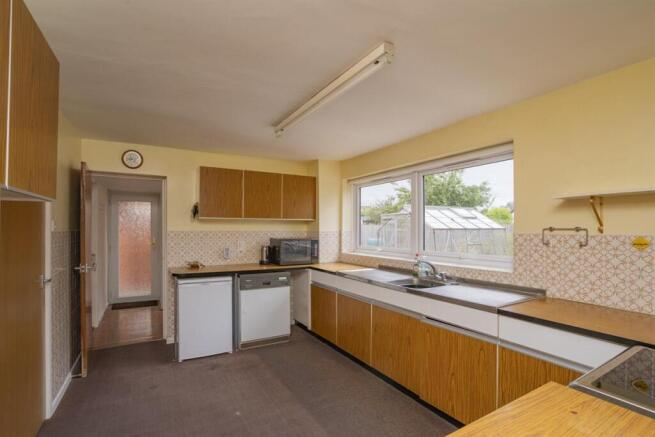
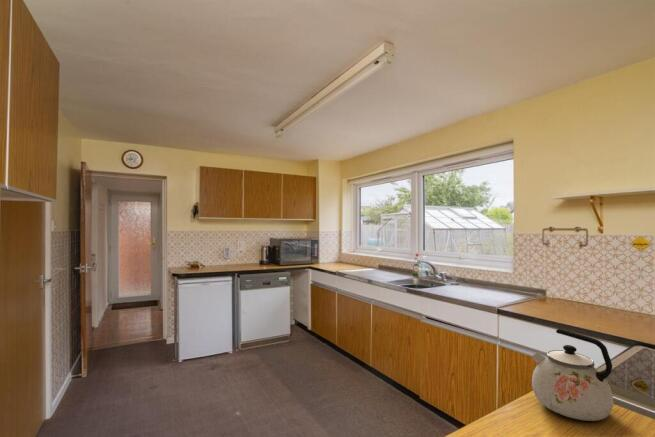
+ kettle [531,328,614,422]
